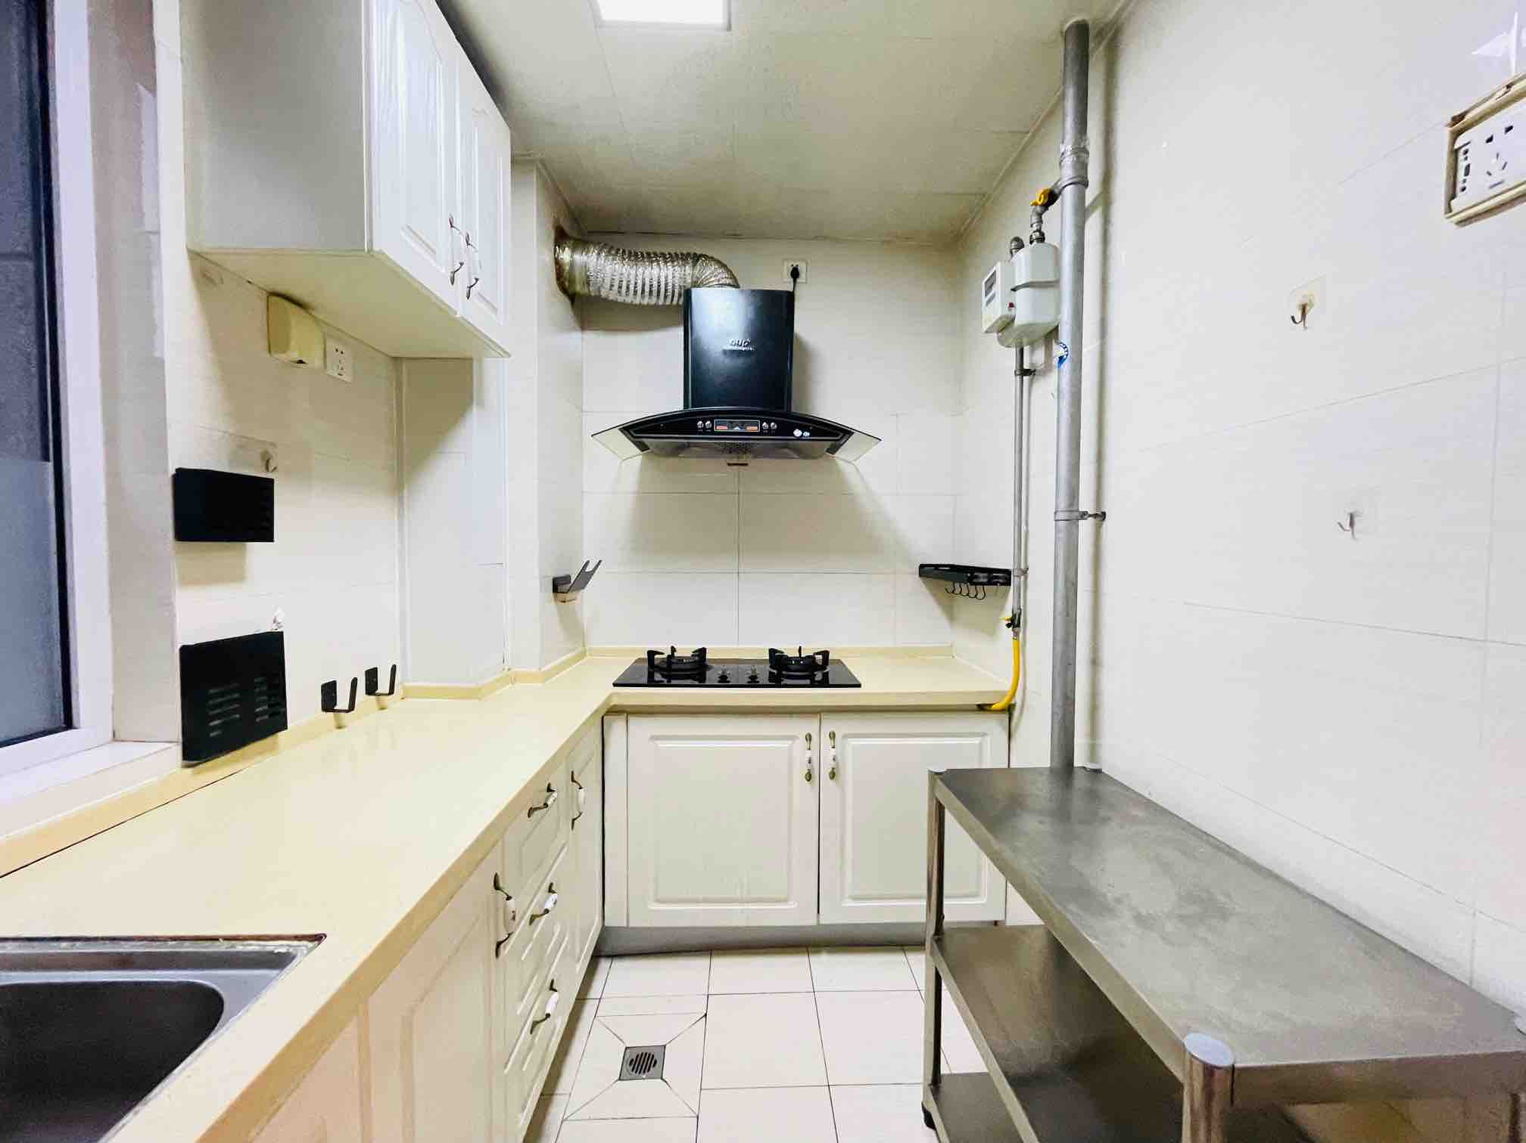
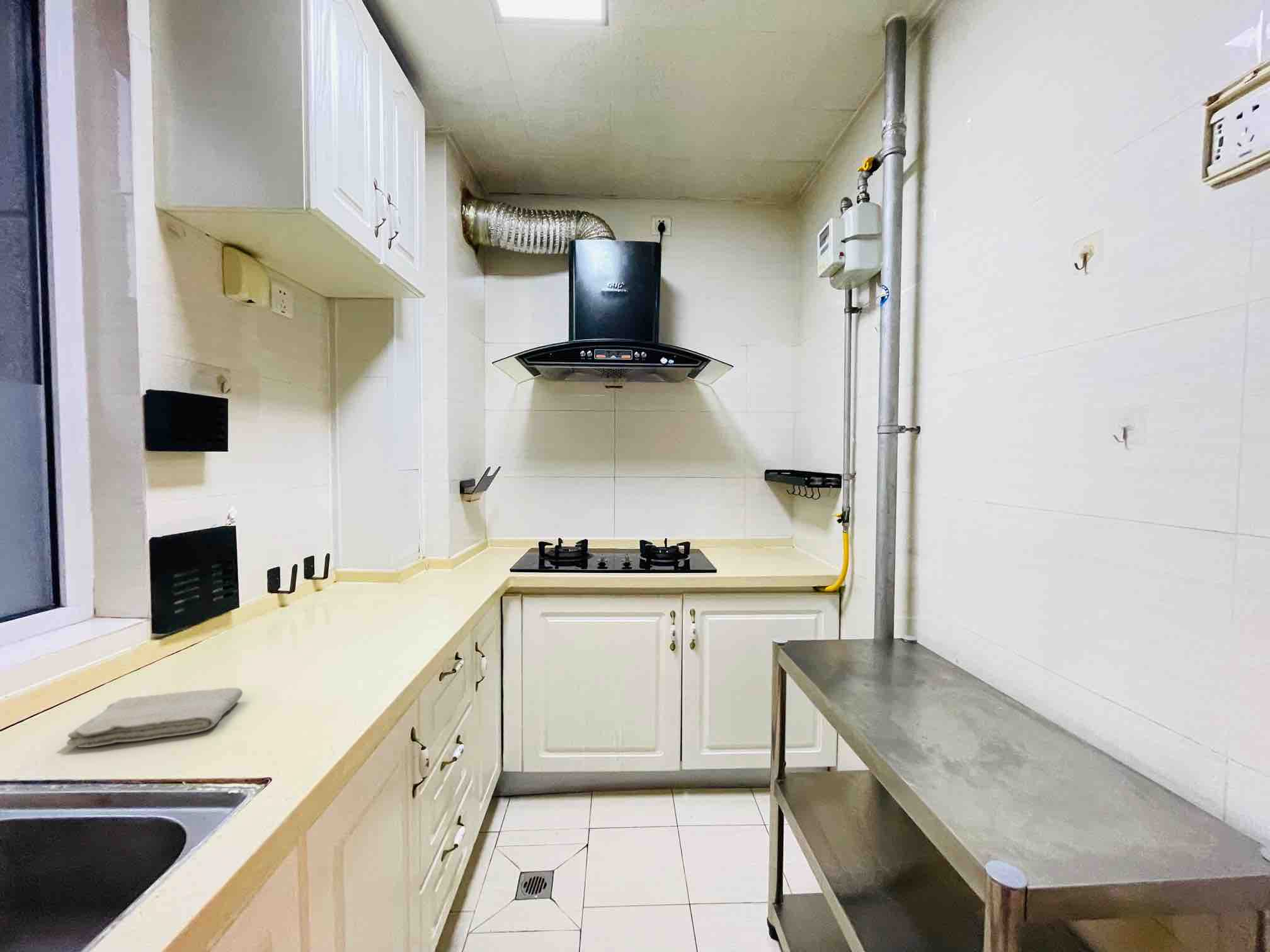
+ washcloth [66,687,243,748]
